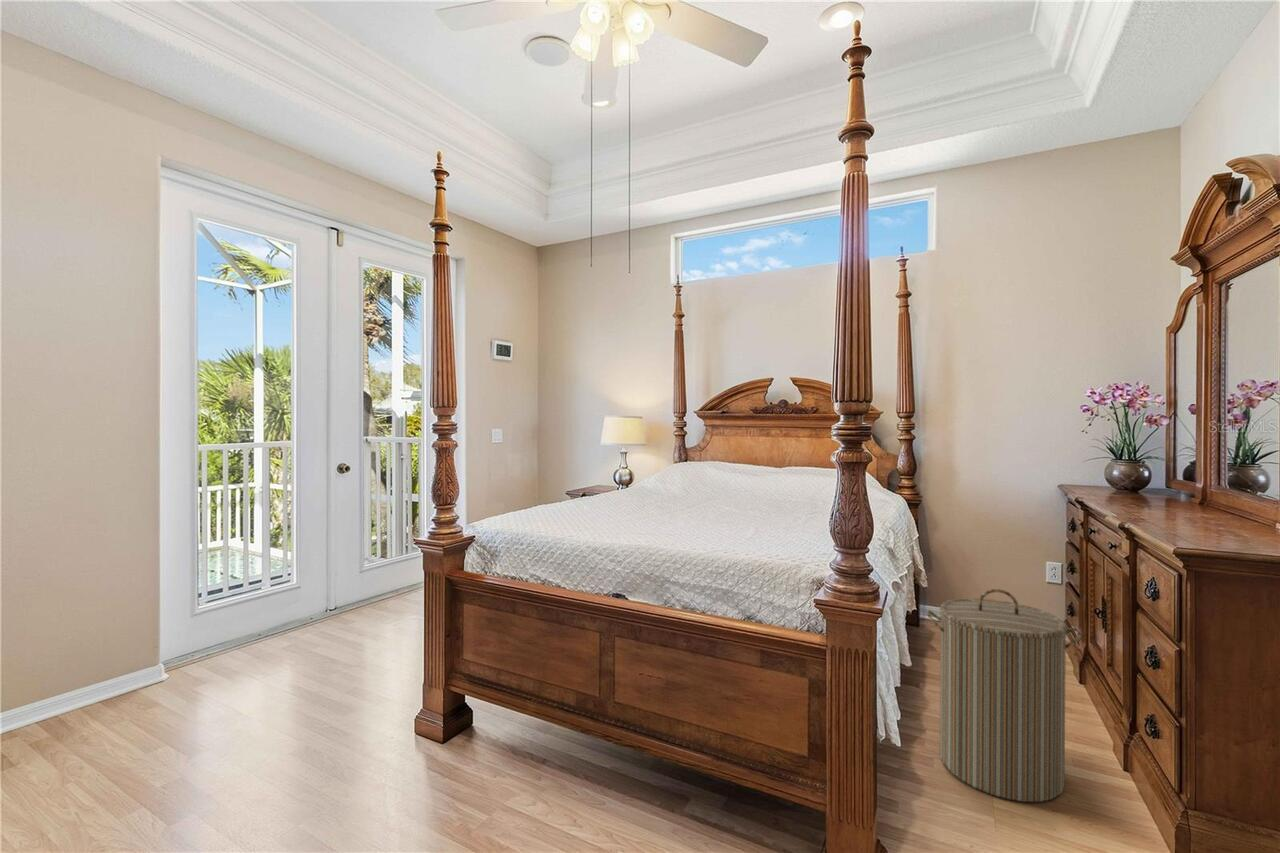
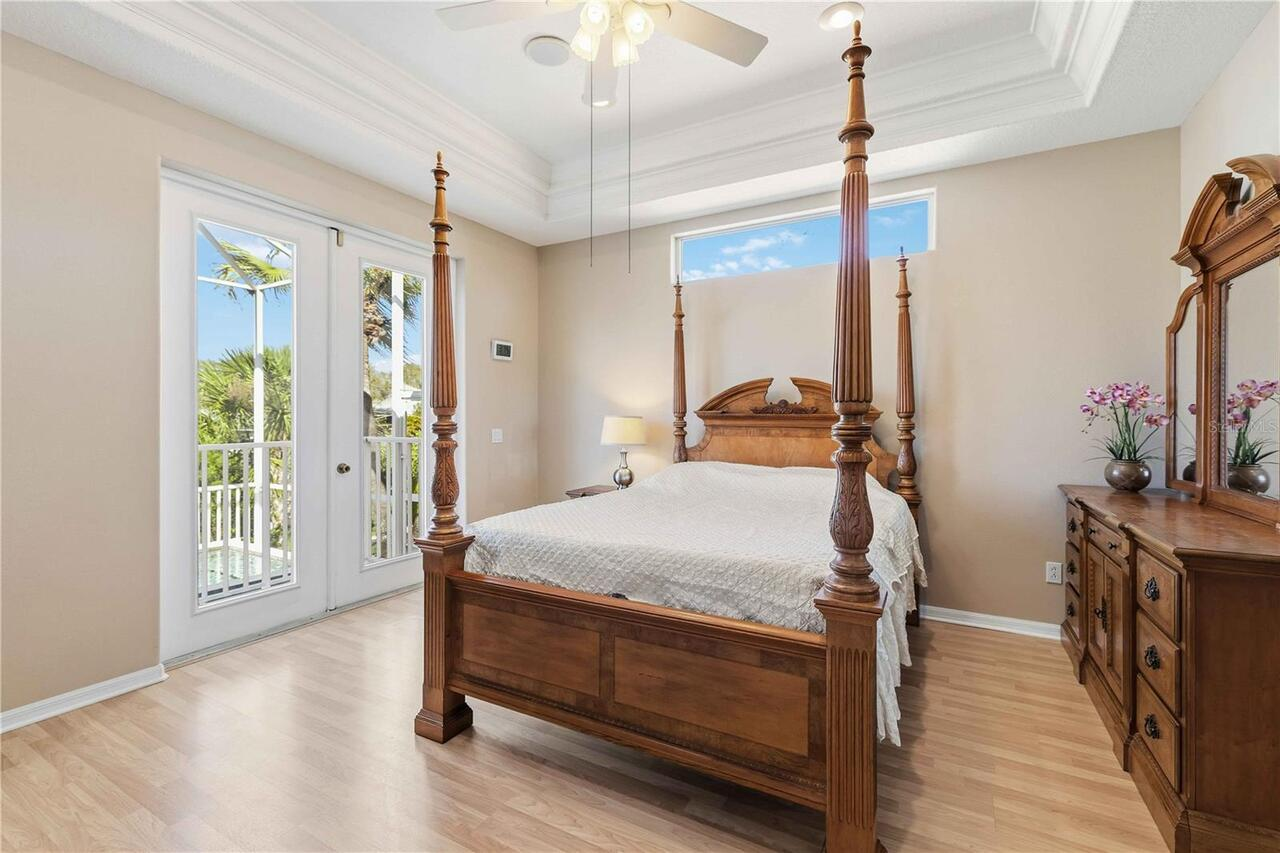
- laundry hamper [925,588,1083,803]
